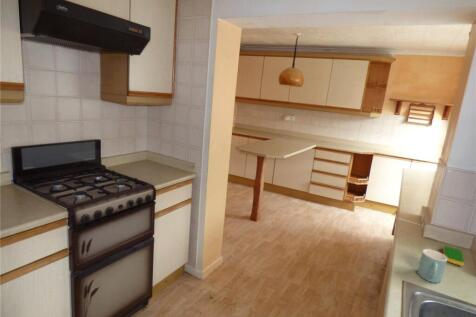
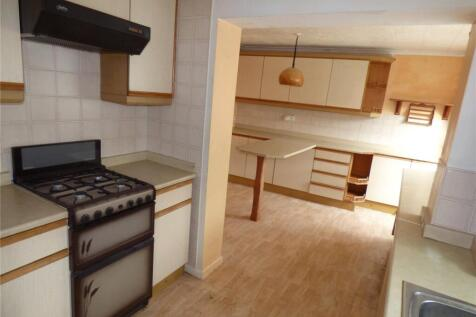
- dish sponge [442,245,465,267]
- mug [417,248,448,284]
